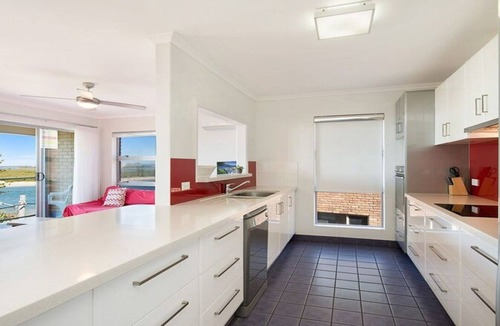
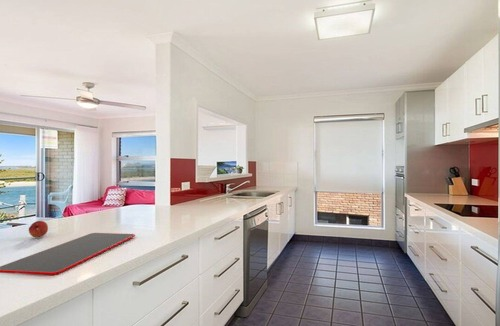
+ cutting board [0,232,136,276]
+ fruit [28,220,49,238]
